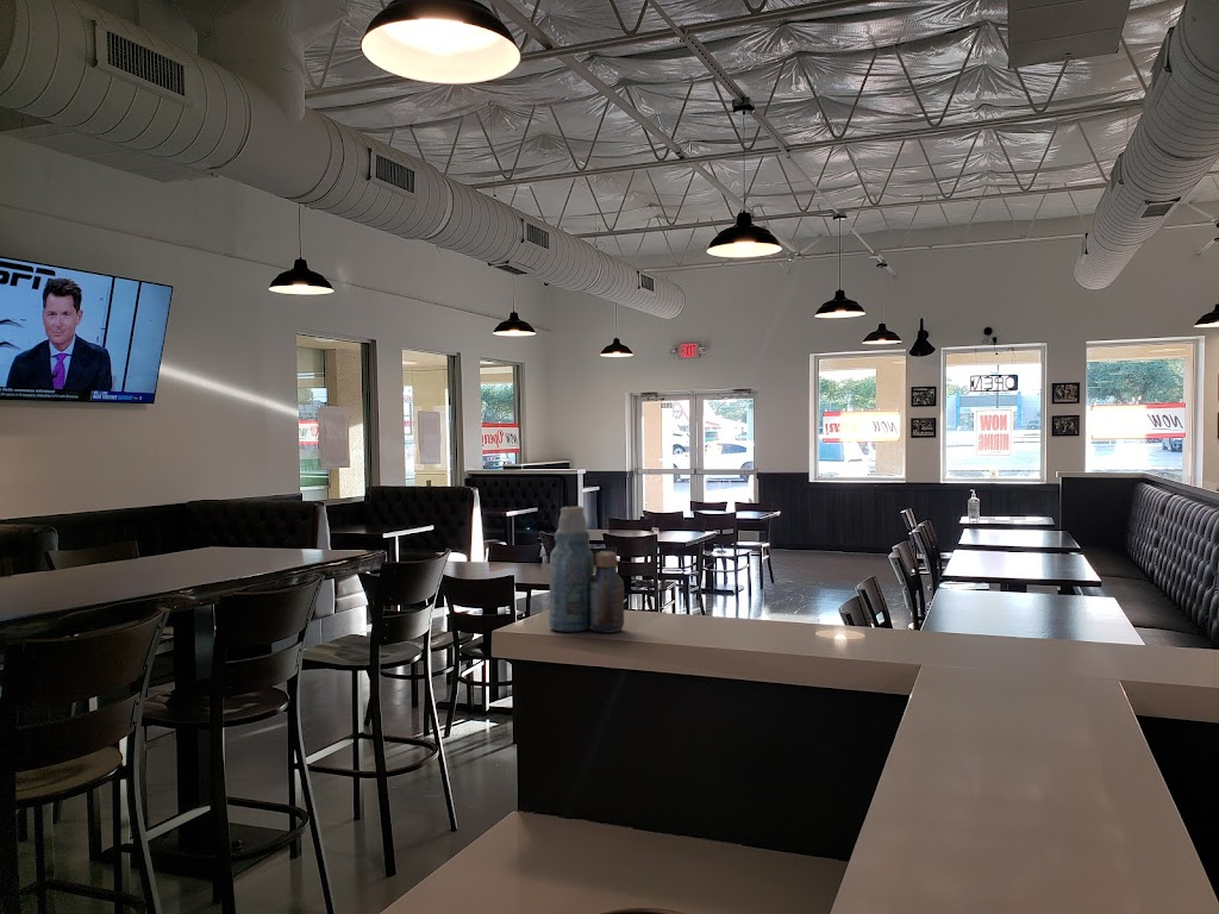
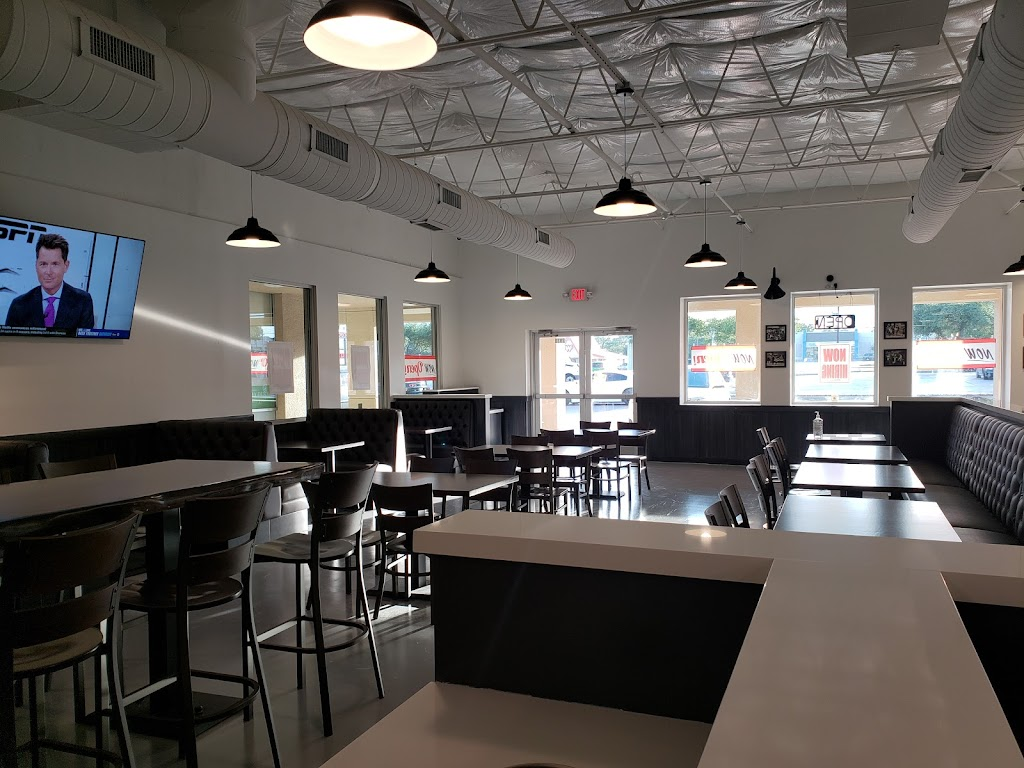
- bottle [548,505,625,634]
